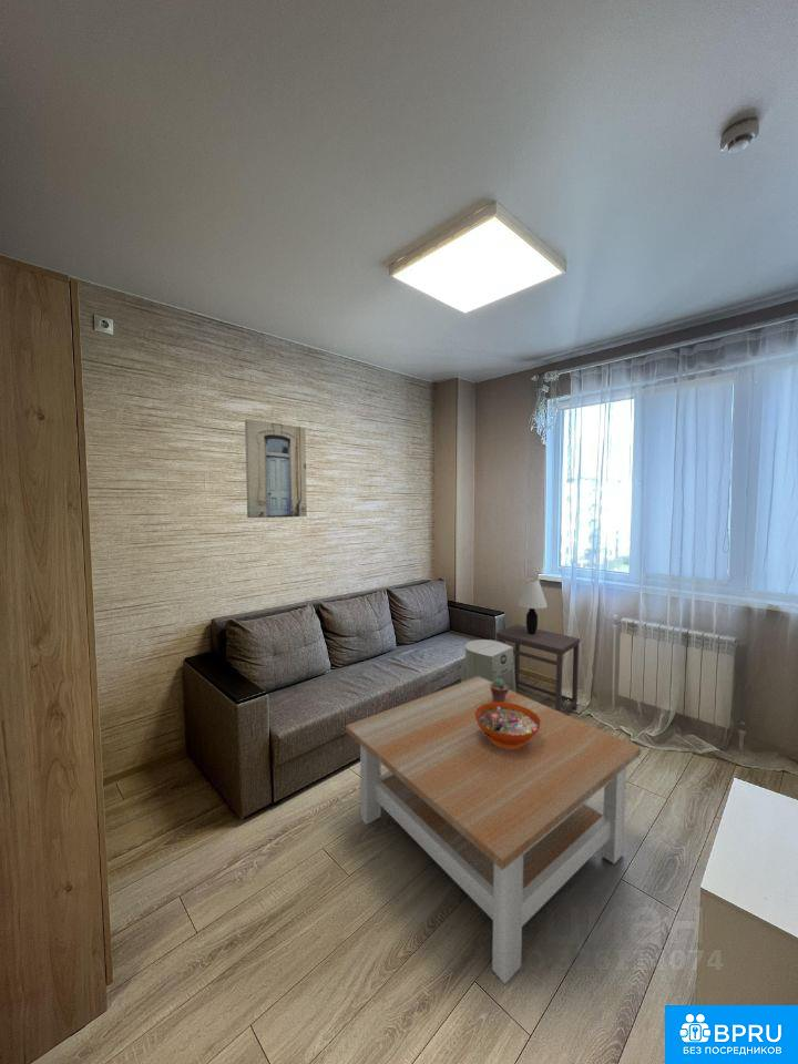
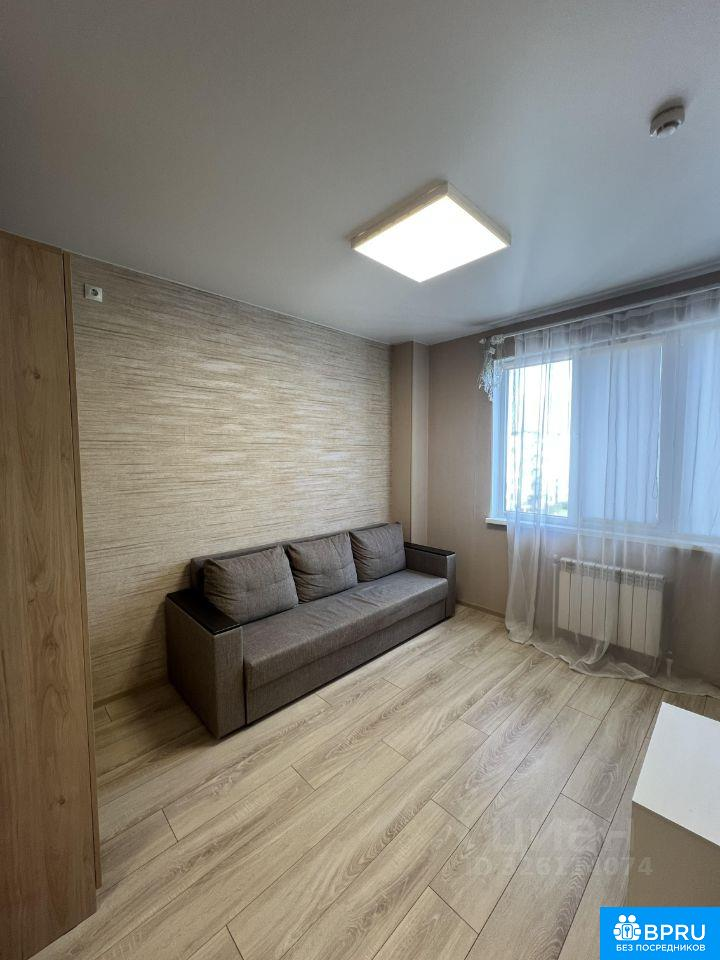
- table lamp [516,579,549,635]
- decorative bowl [474,703,541,748]
- potted succulent [490,678,509,703]
- coffee table [345,676,642,985]
- fan [460,638,518,694]
- side table [495,624,581,714]
- wall art [244,418,308,519]
